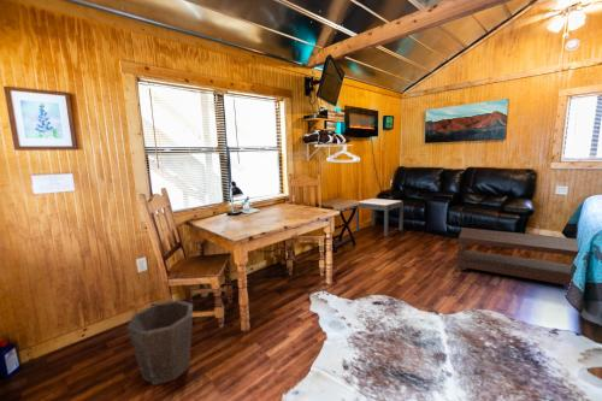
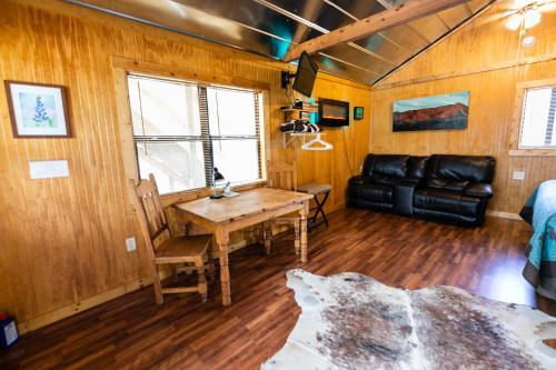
- waste bin [125,299,194,387]
- coffee table [454,226,578,287]
- side table [354,197,405,237]
